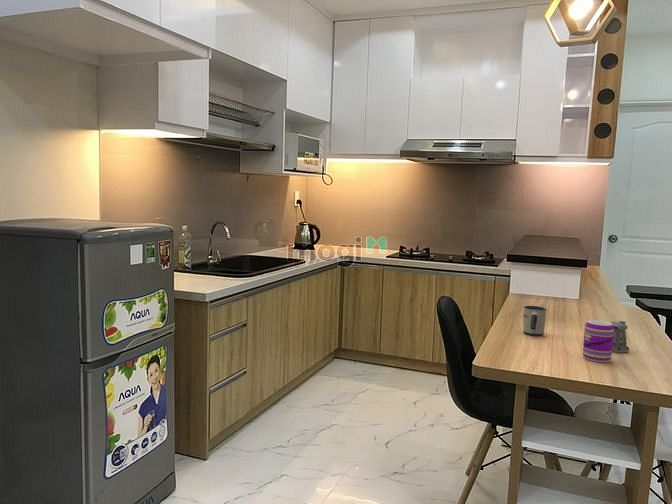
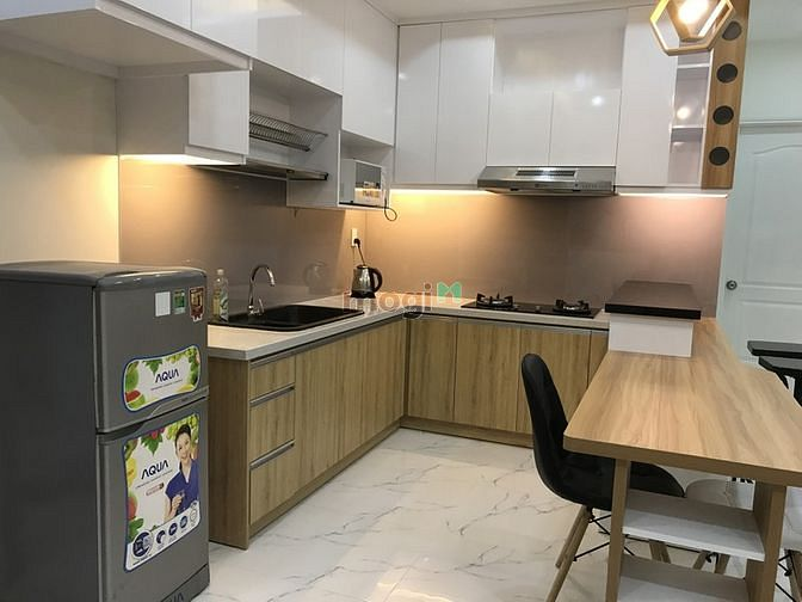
- mug [522,305,547,337]
- beverage can [582,319,614,363]
- pepper shaker [610,320,630,354]
